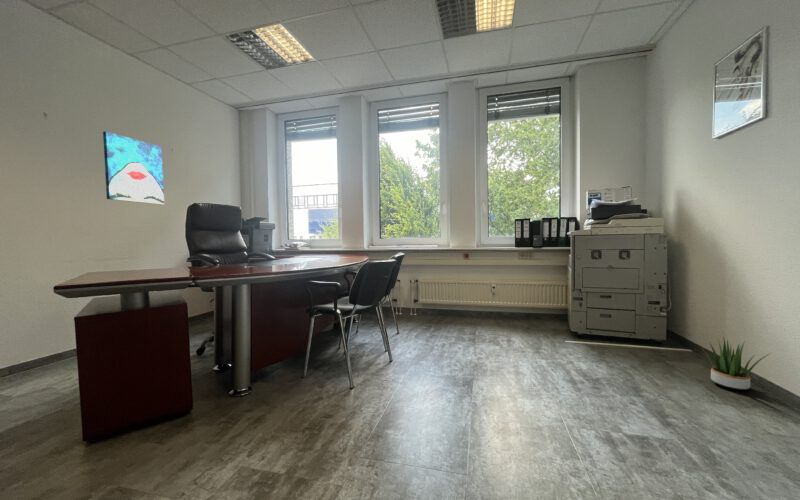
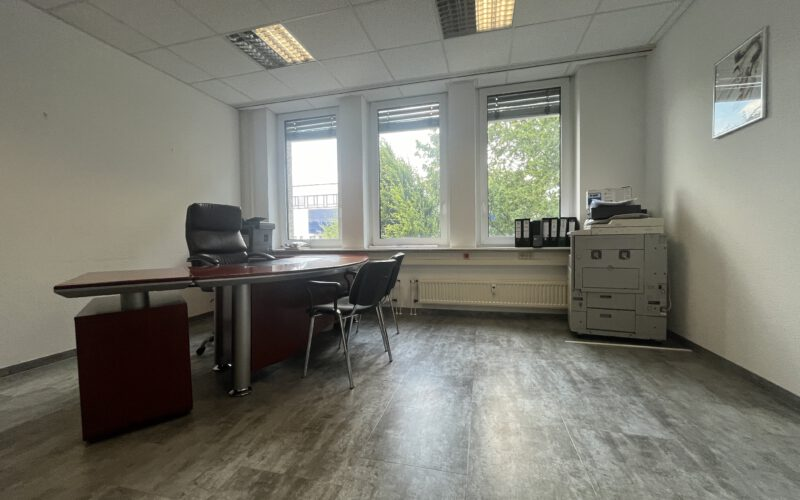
- potted plant [695,336,772,391]
- wall art [102,130,165,205]
